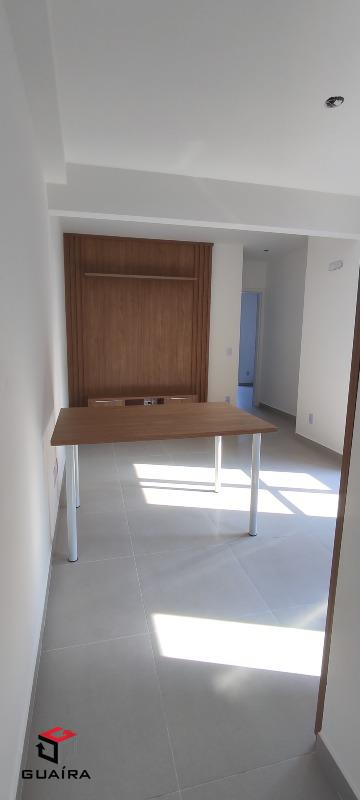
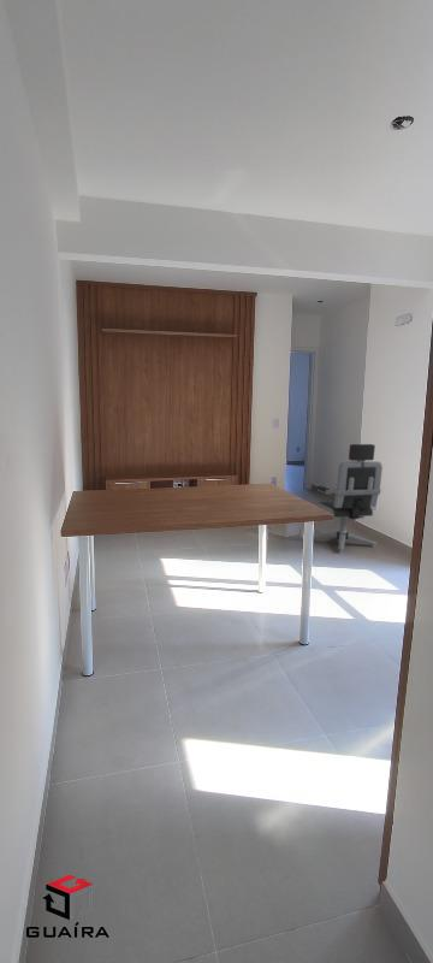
+ office chair [313,443,384,554]
